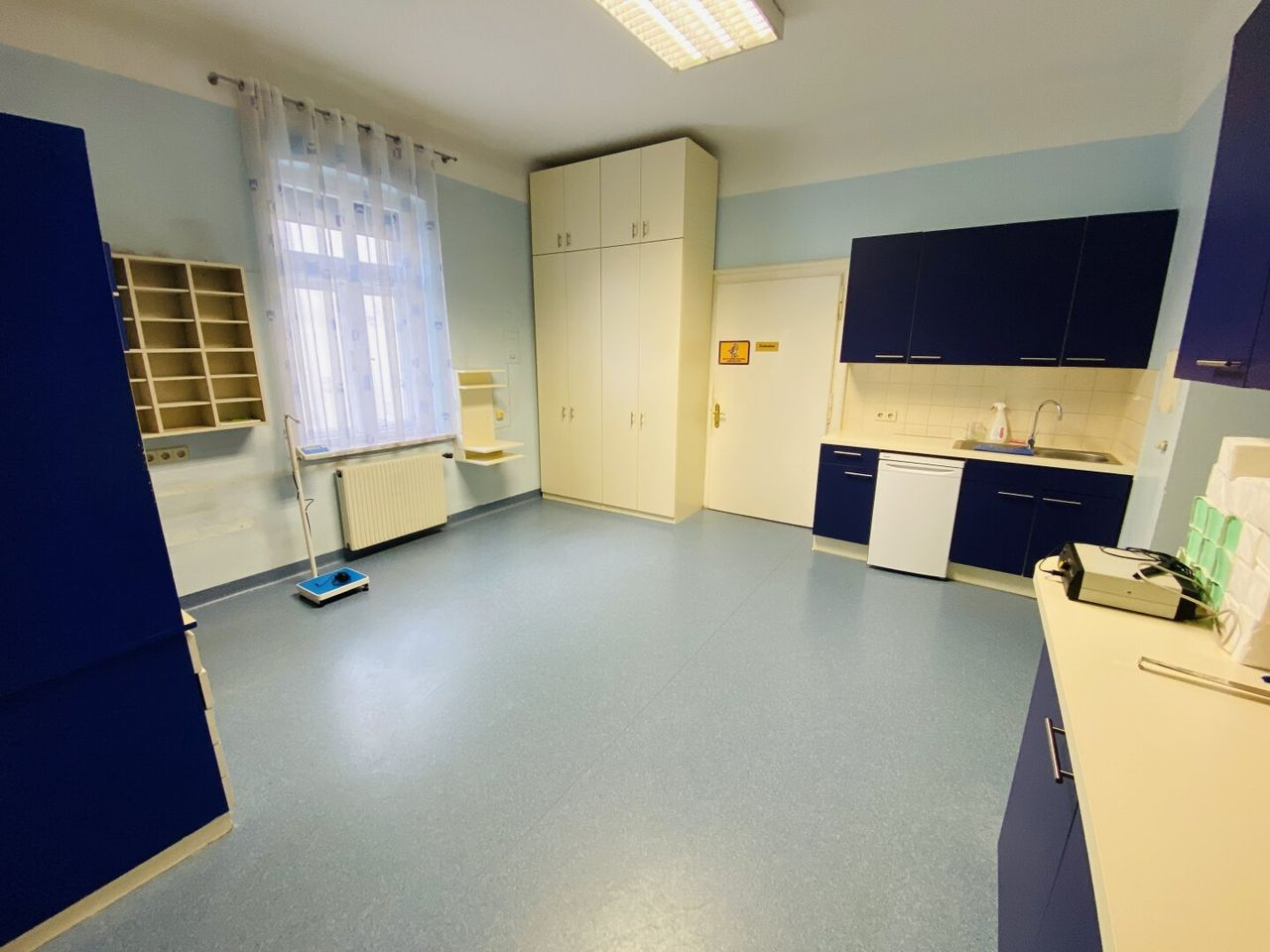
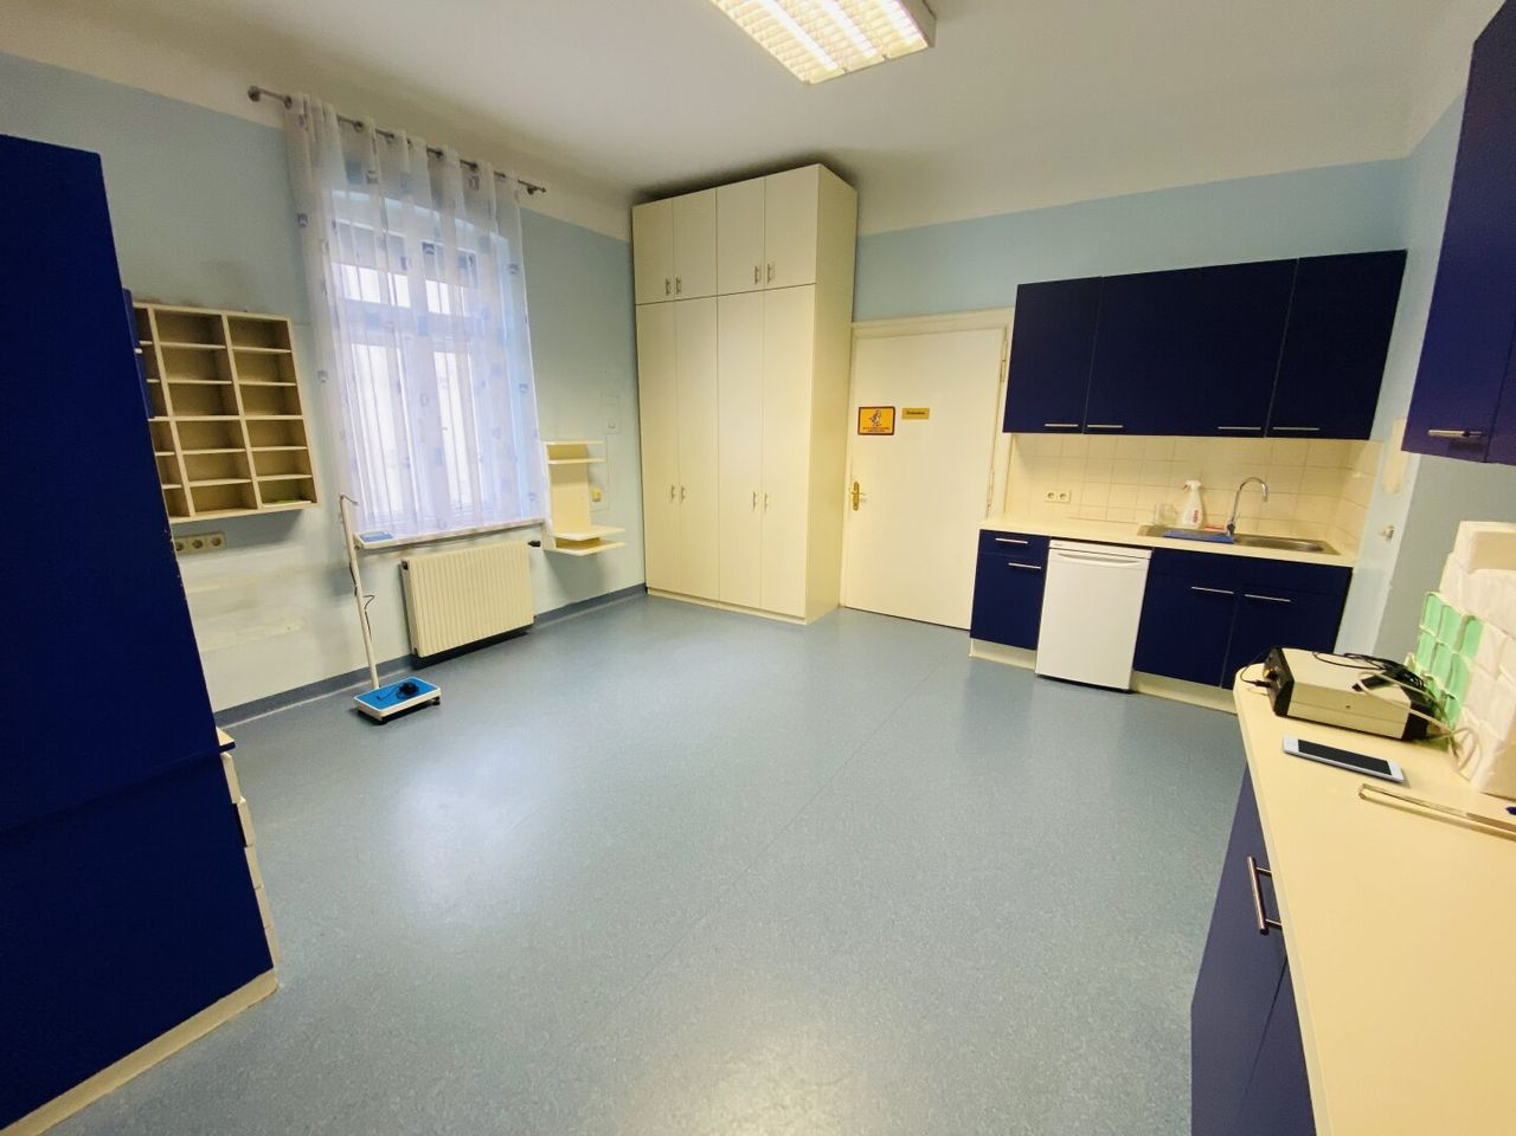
+ cell phone [1283,734,1405,783]
